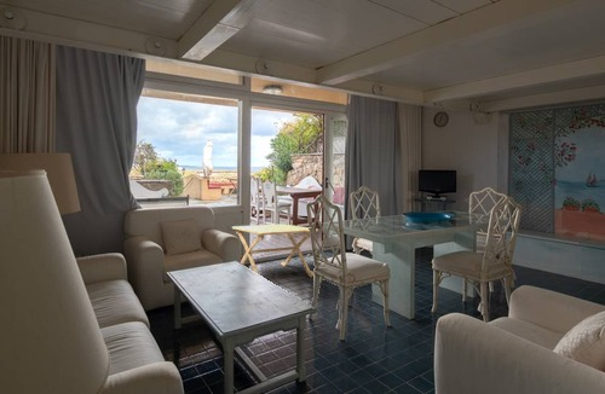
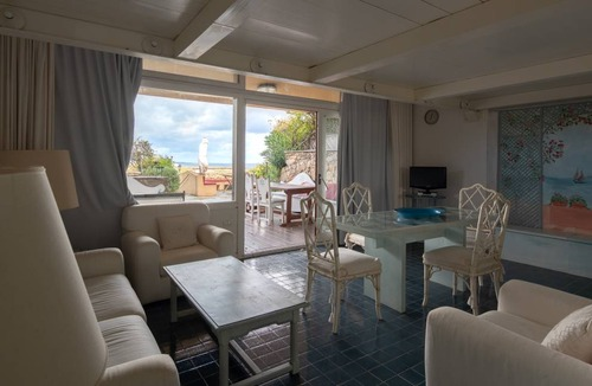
- side table [231,222,319,278]
